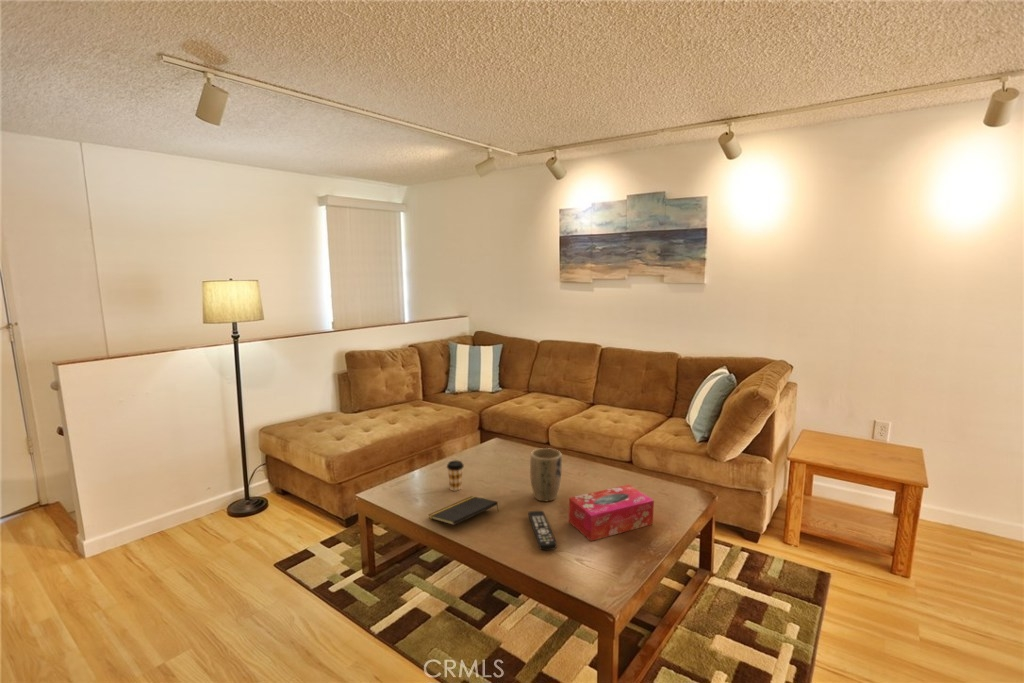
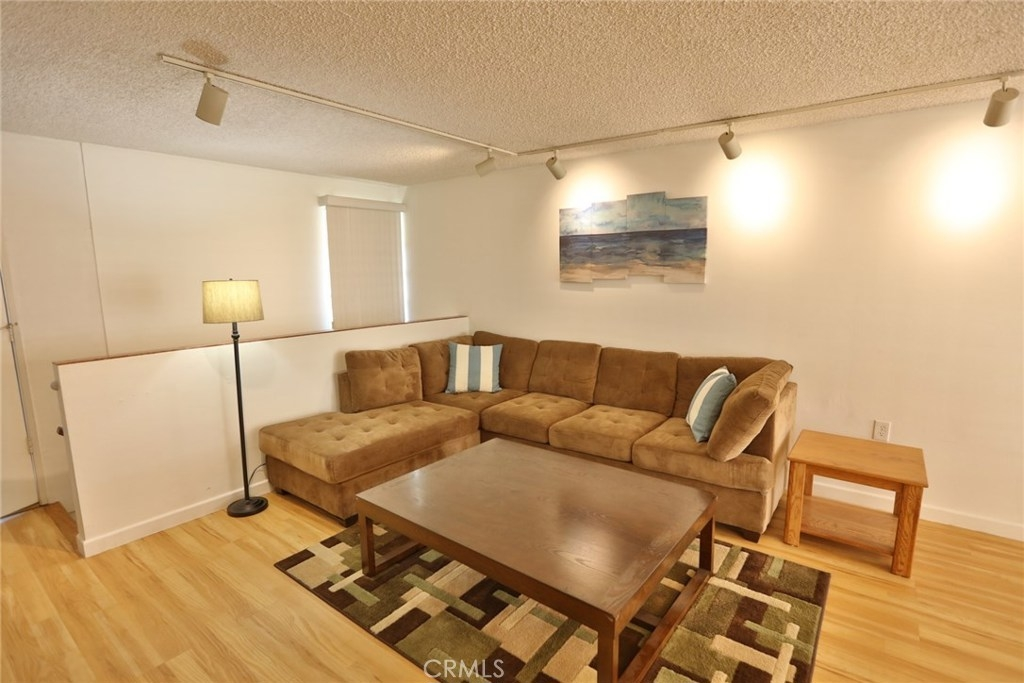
- notepad [428,495,499,526]
- tissue box [568,484,655,542]
- coffee cup [446,459,465,492]
- remote control [527,510,558,551]
- plant pot [529,447,563,502]
